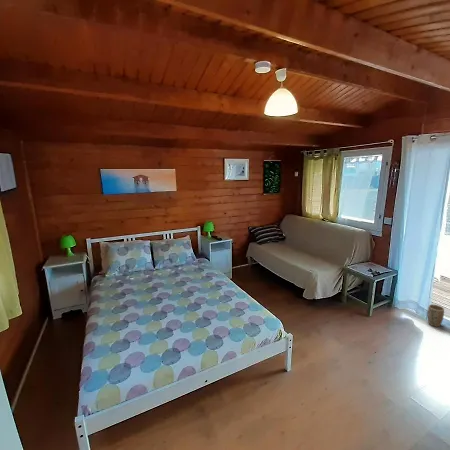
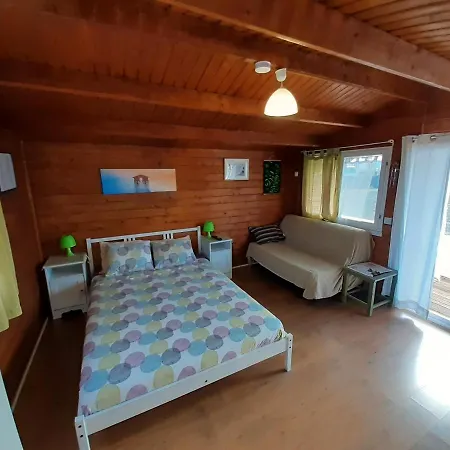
- plant pot [426,303,445,328]
